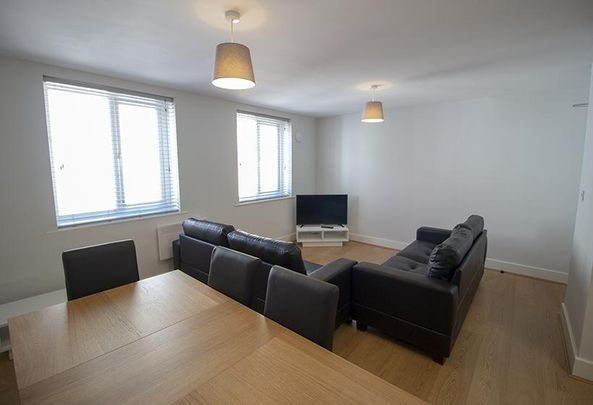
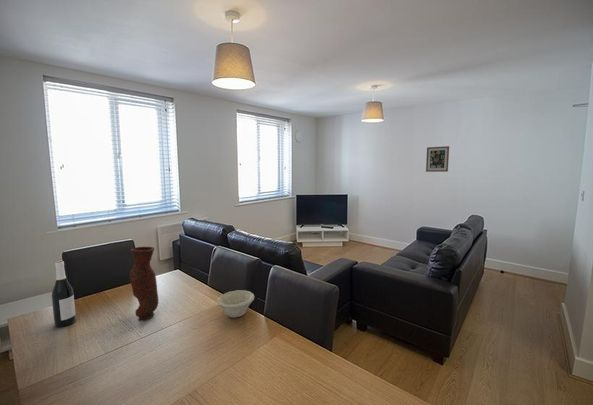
+ wall art [425,145,450,173]
+ vase [128,246,159,323]
+ wine bottle [50,259,77,328]
+ bowl [216,289,255,319]
